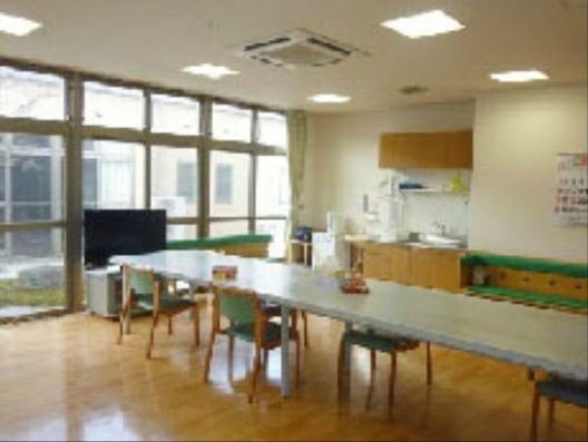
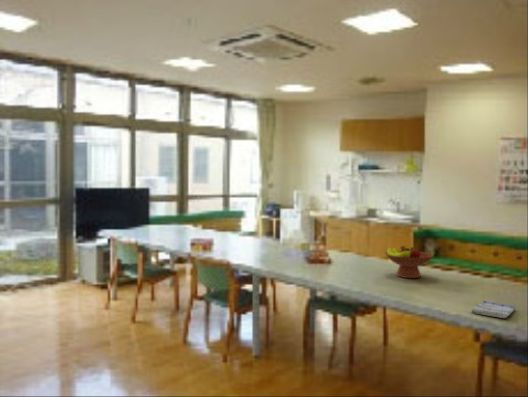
+ dish towel [469,300,516,319]
+ fruit bowl [384,245,435,279]
